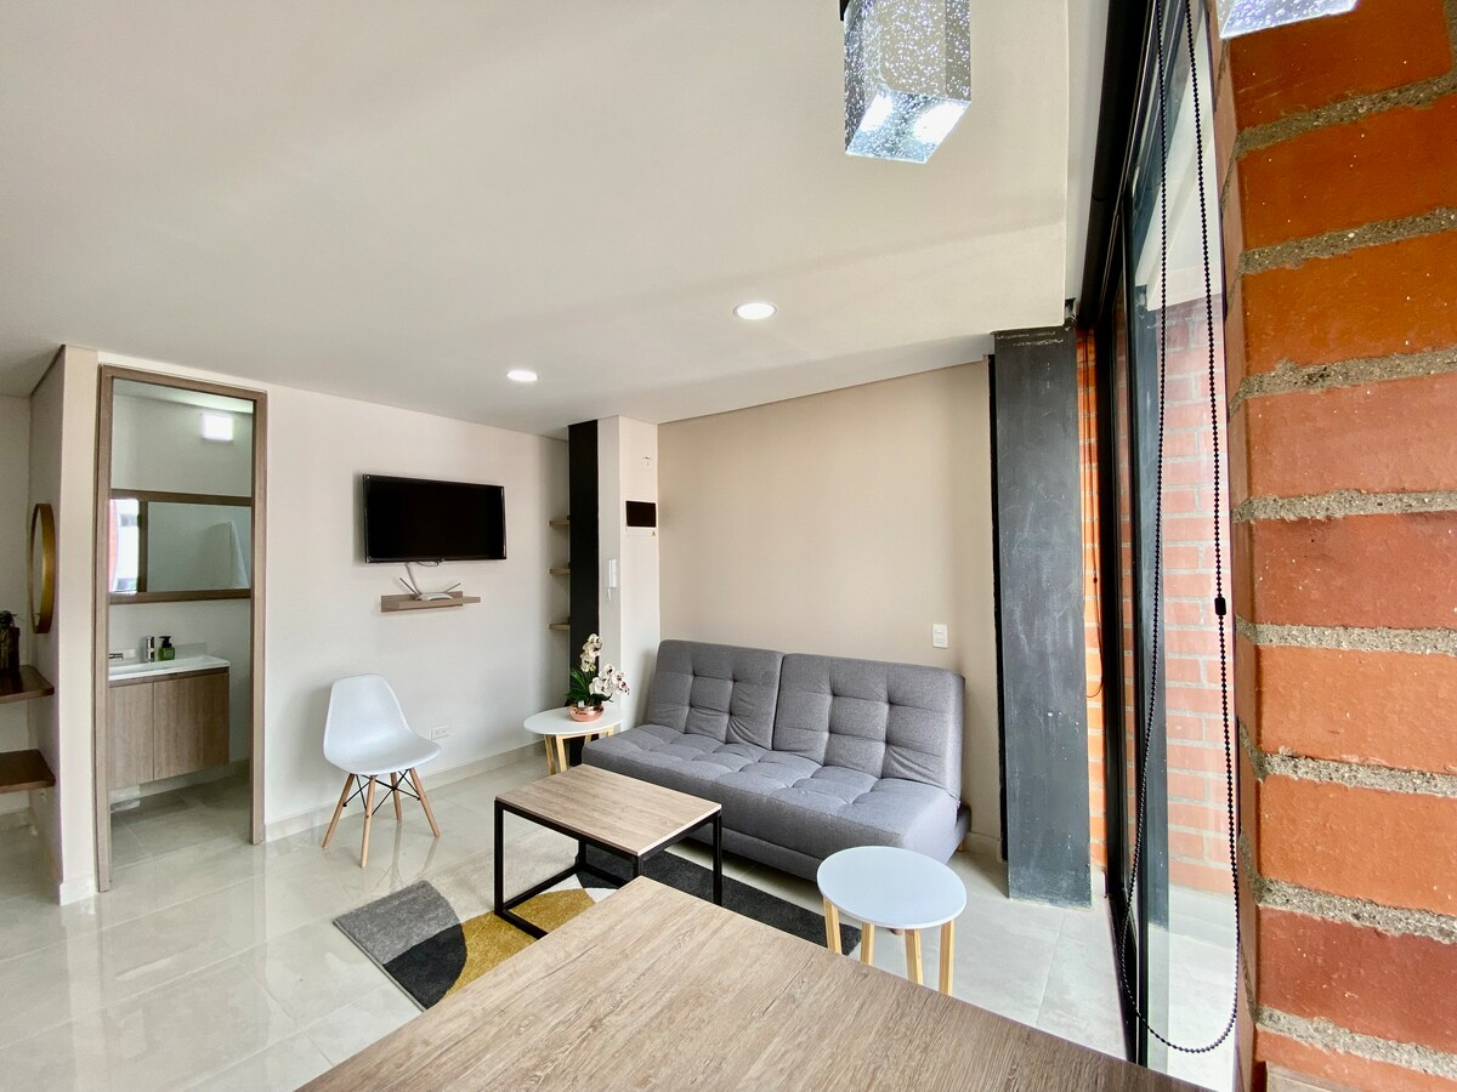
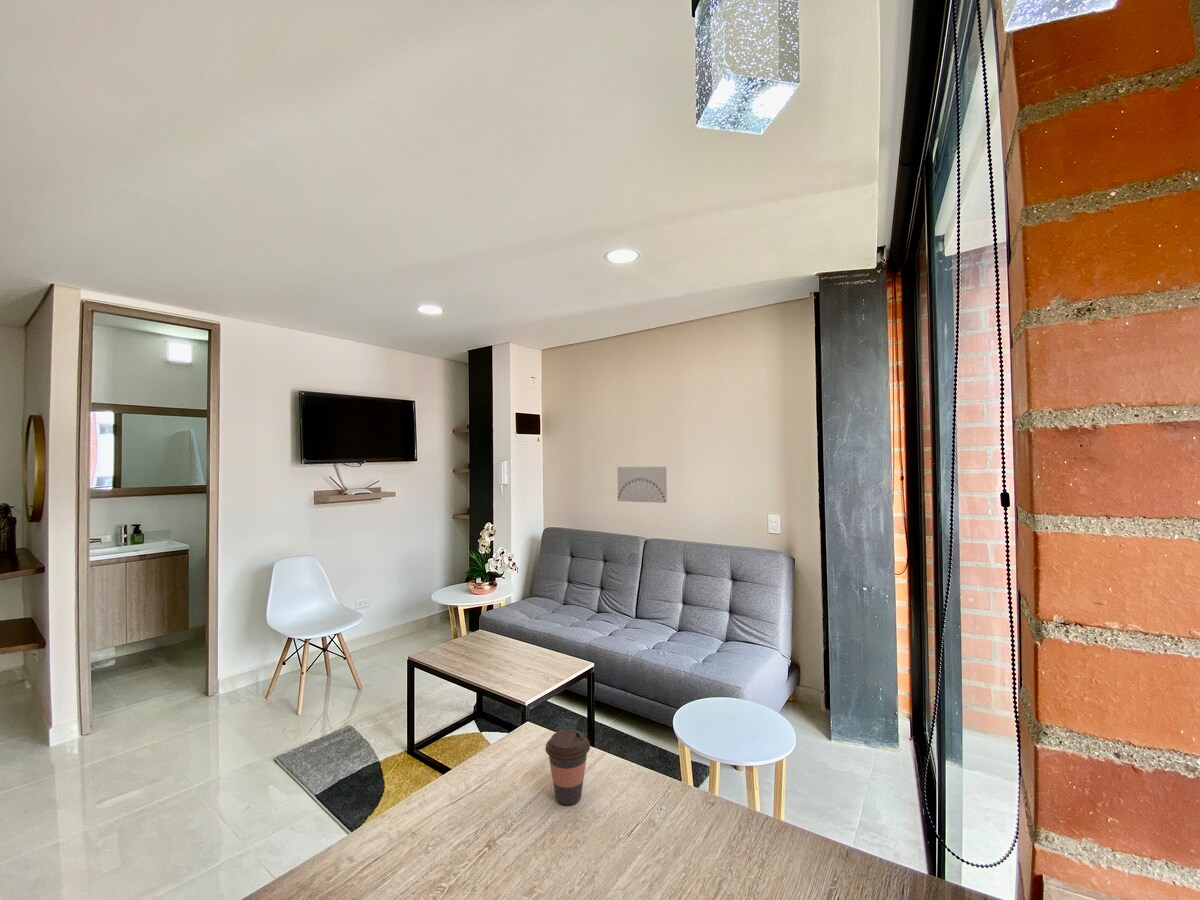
+ coffee cup [544,728,591,806]
+ wall art [616,466,668,504]
